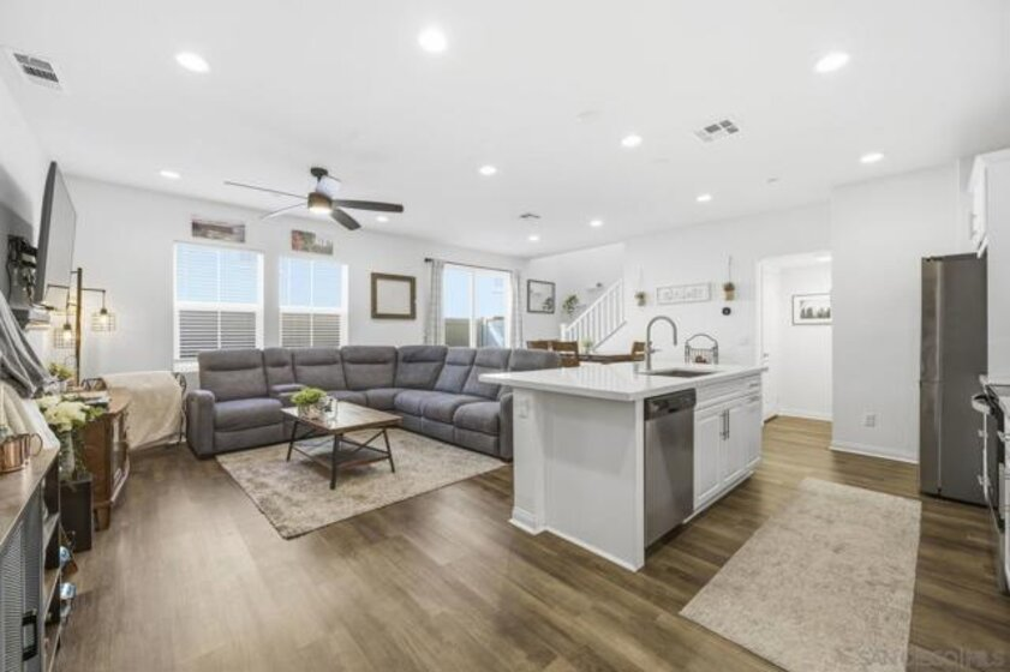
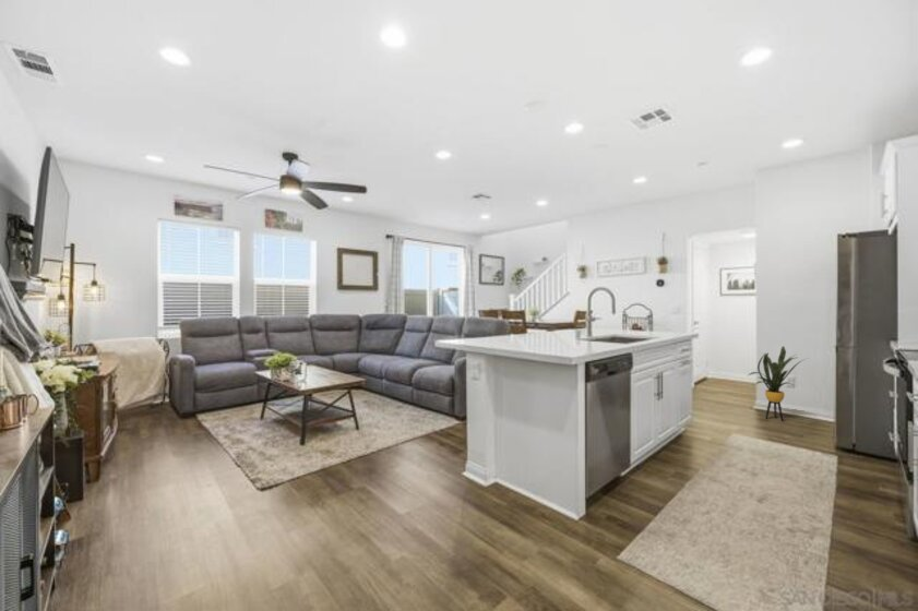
+ house plant [748,345,809,422]
